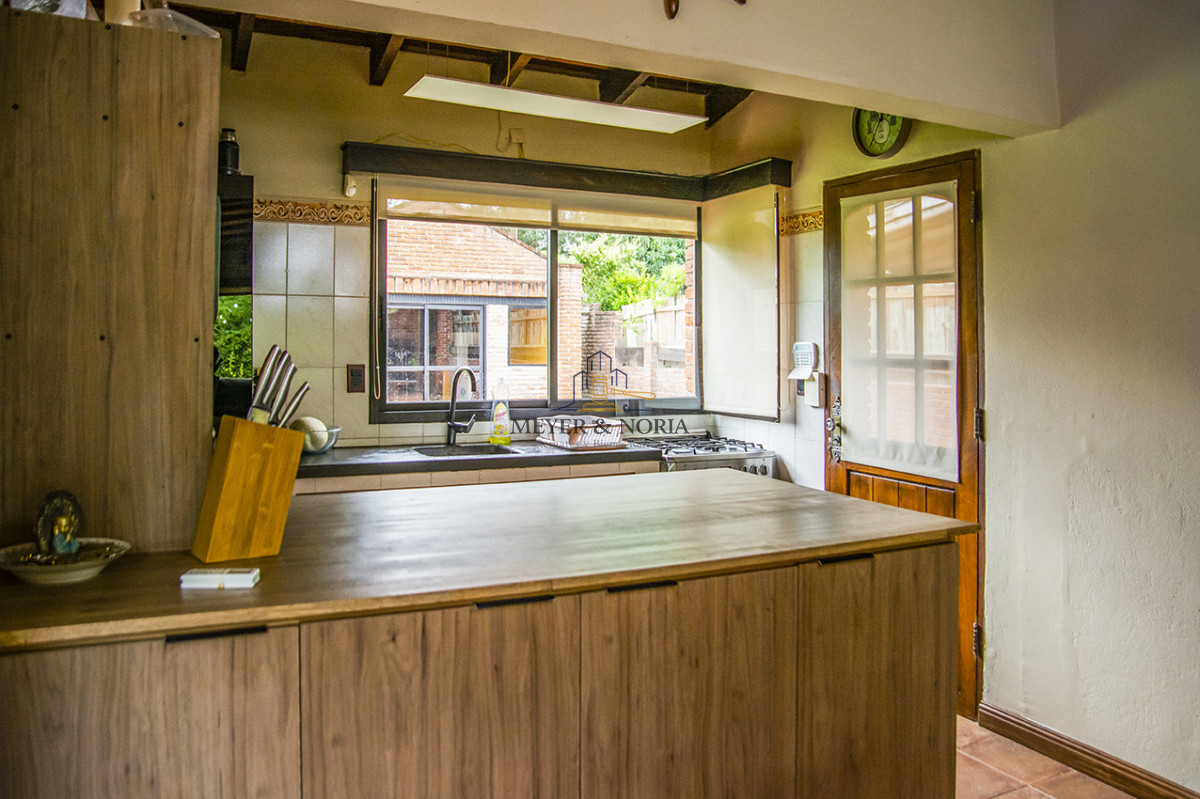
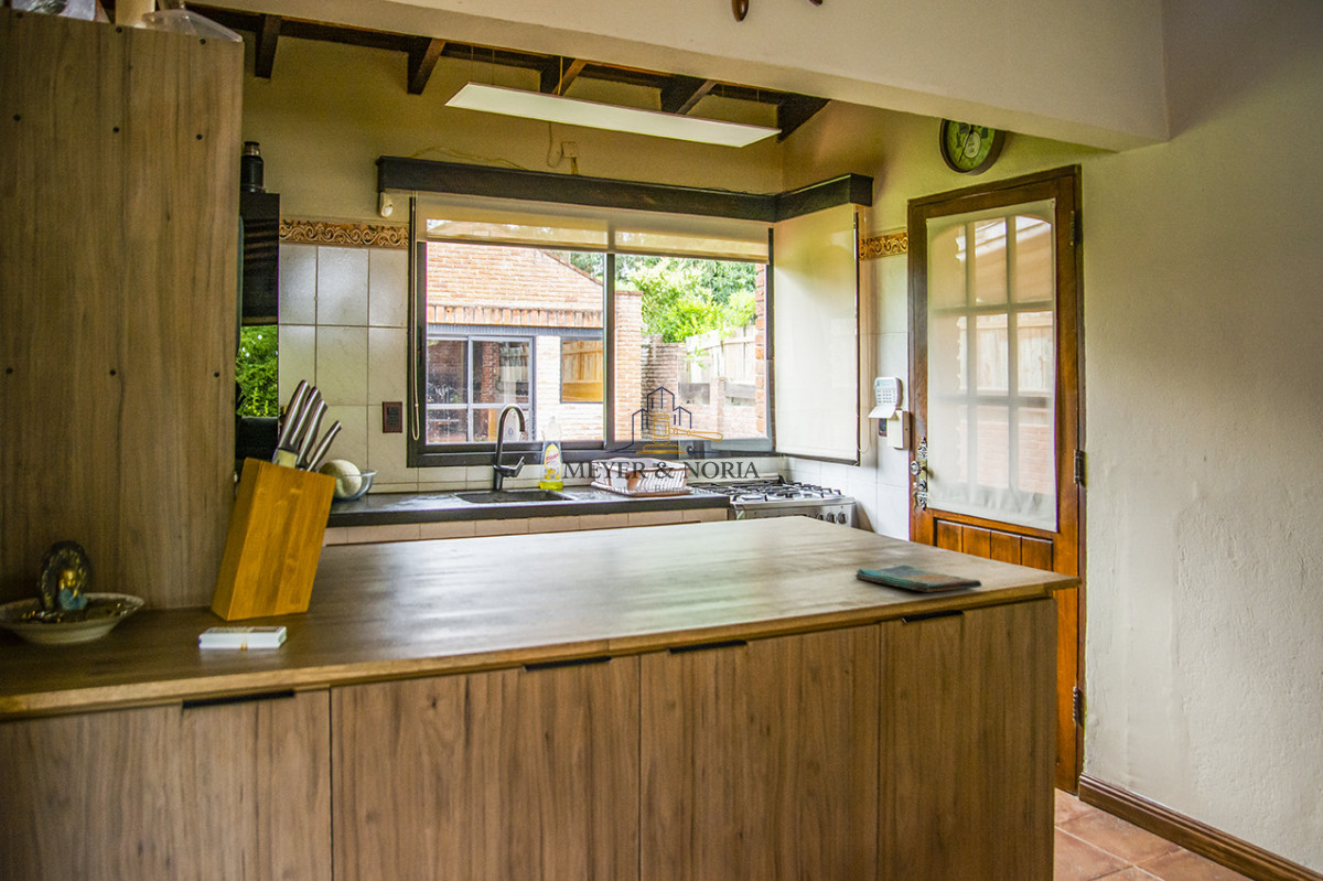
+ dish towel [853,563,983,593]
